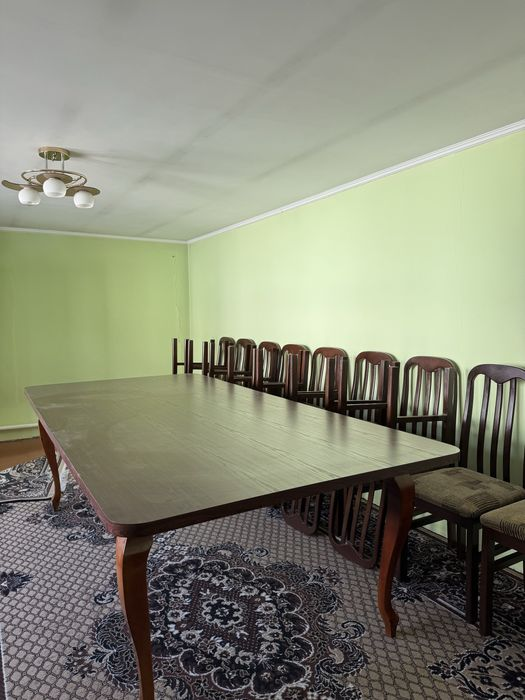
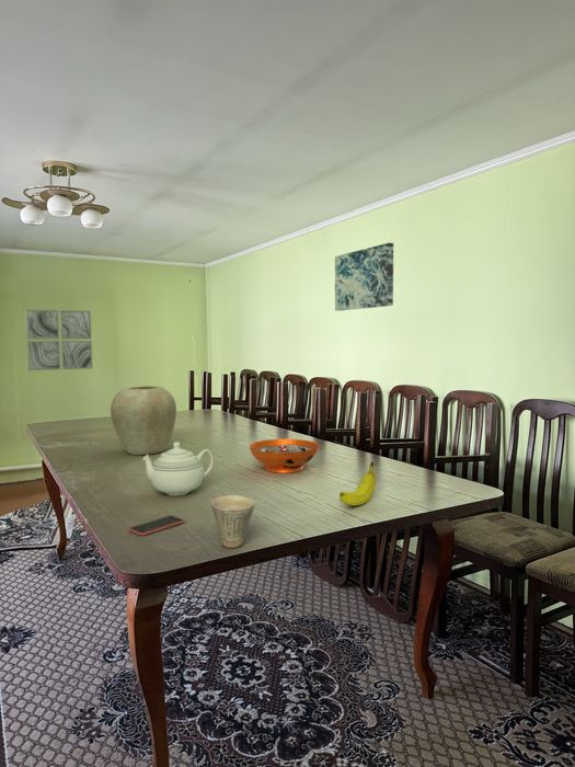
+ vase [110,385,177,456]
+ teapot [141,440,215,496]
+ fruit [338,460,377,506]
+ smartphone [128,514,185,537]
+ cup [210,494,256,549]
+ wall art [25,308,93,371]
+ decorative bowl [249,438,320,473]
+ wall art [334,242,394,312]
